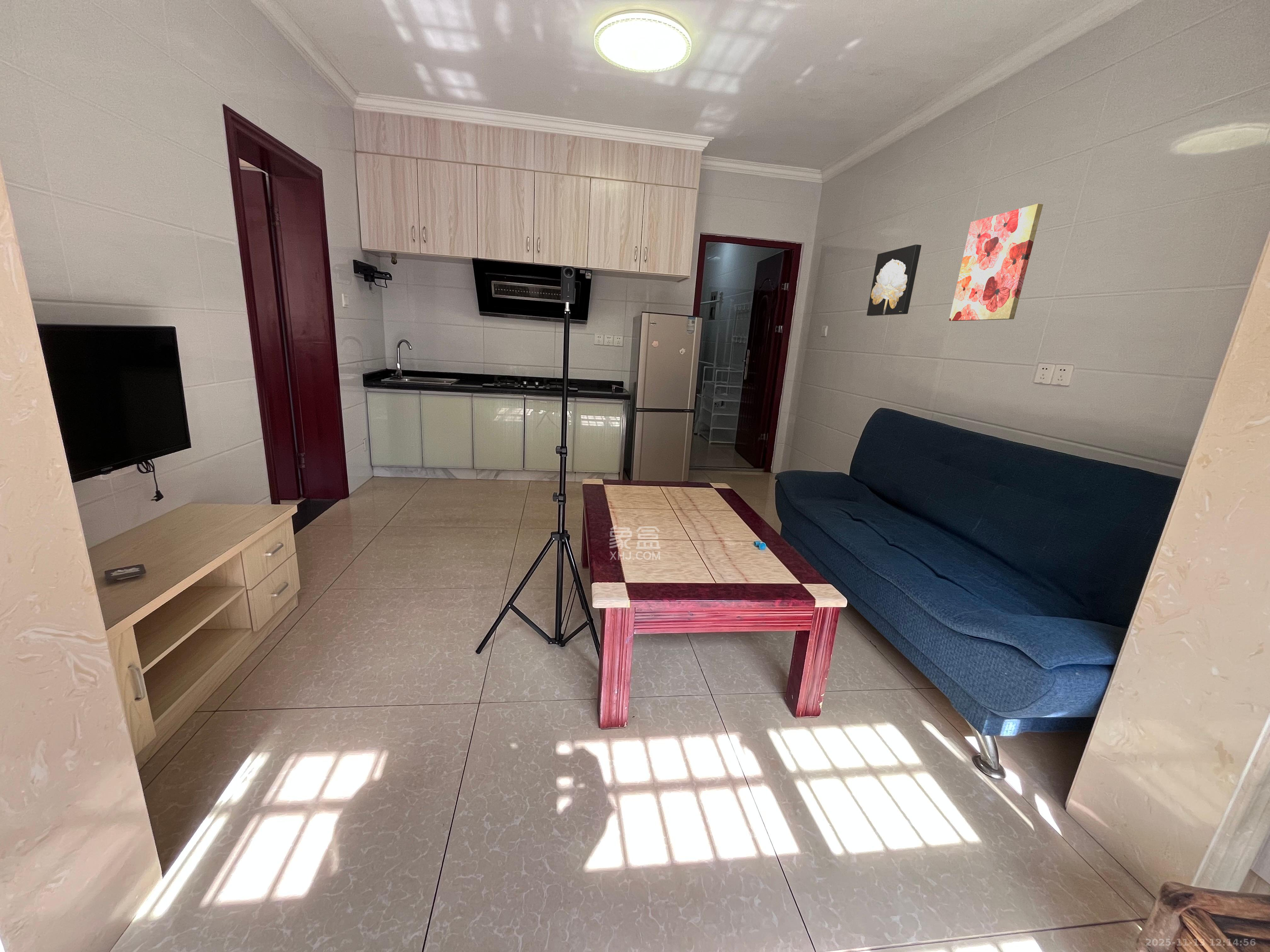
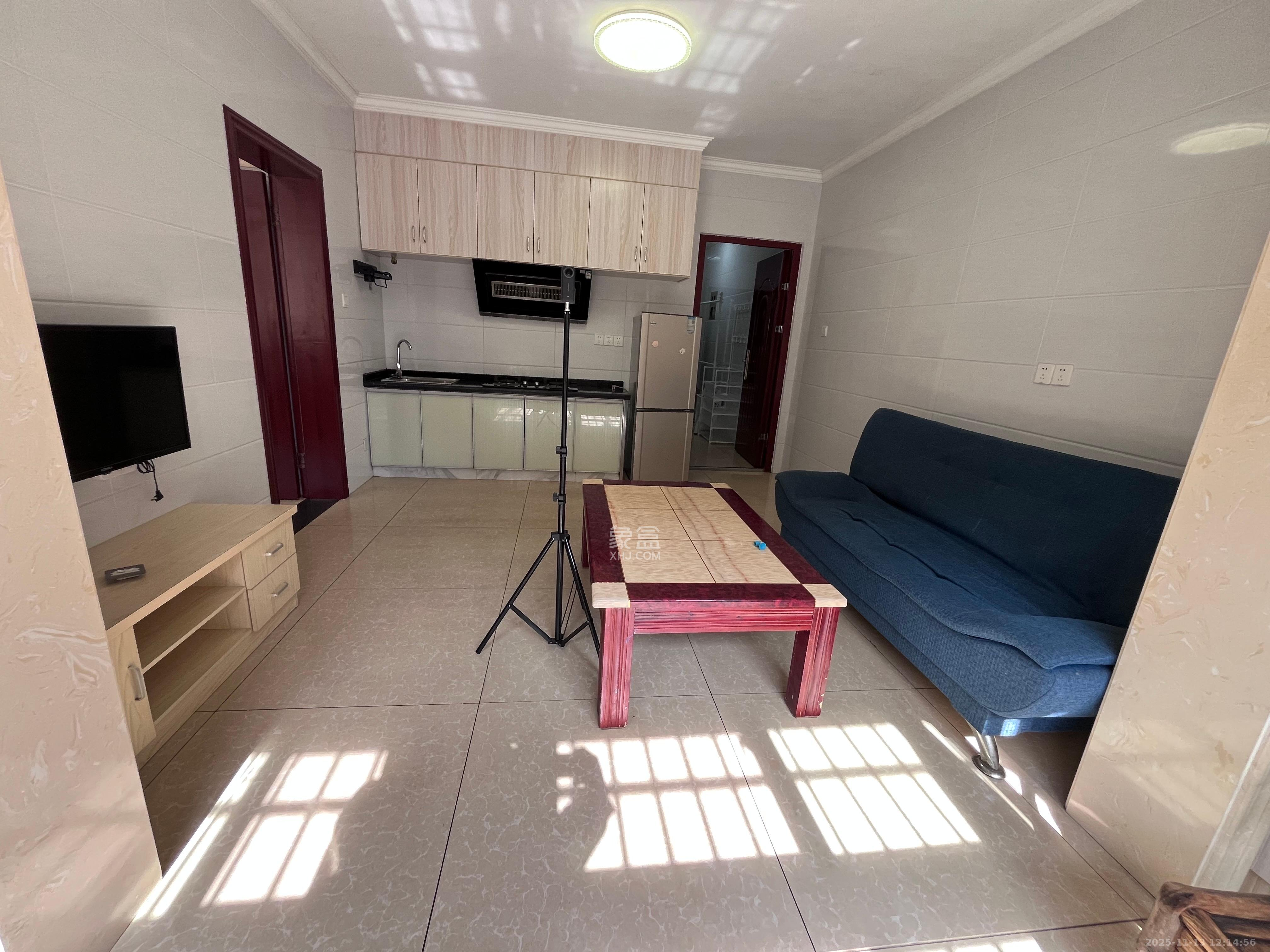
- wall art [867,244,922,316]
- wall art [949,203,1044,321]
